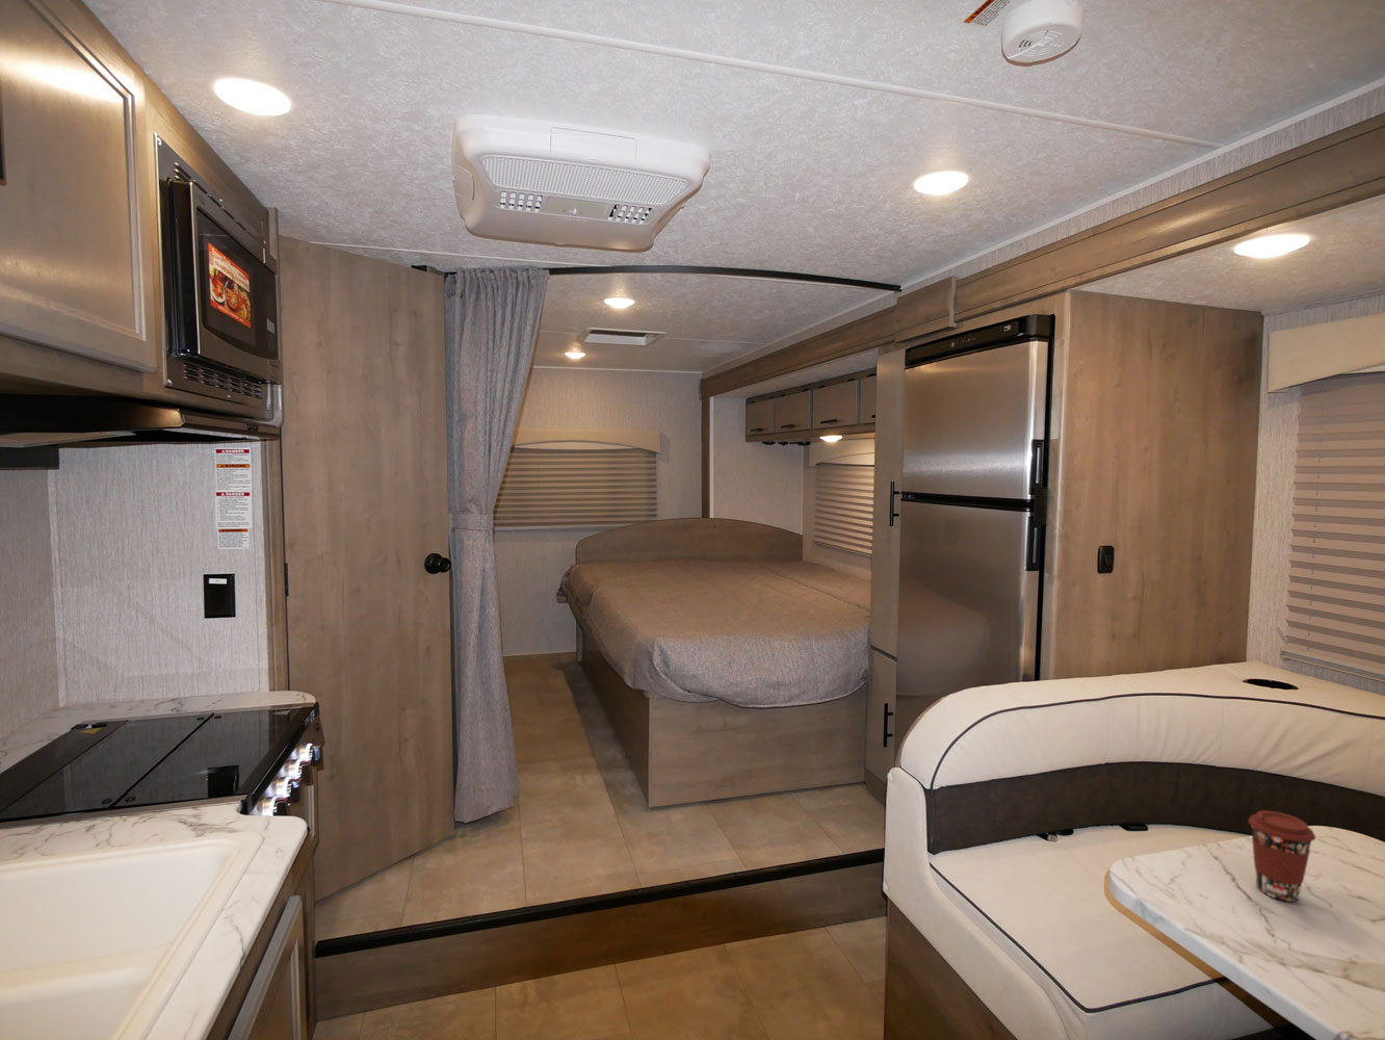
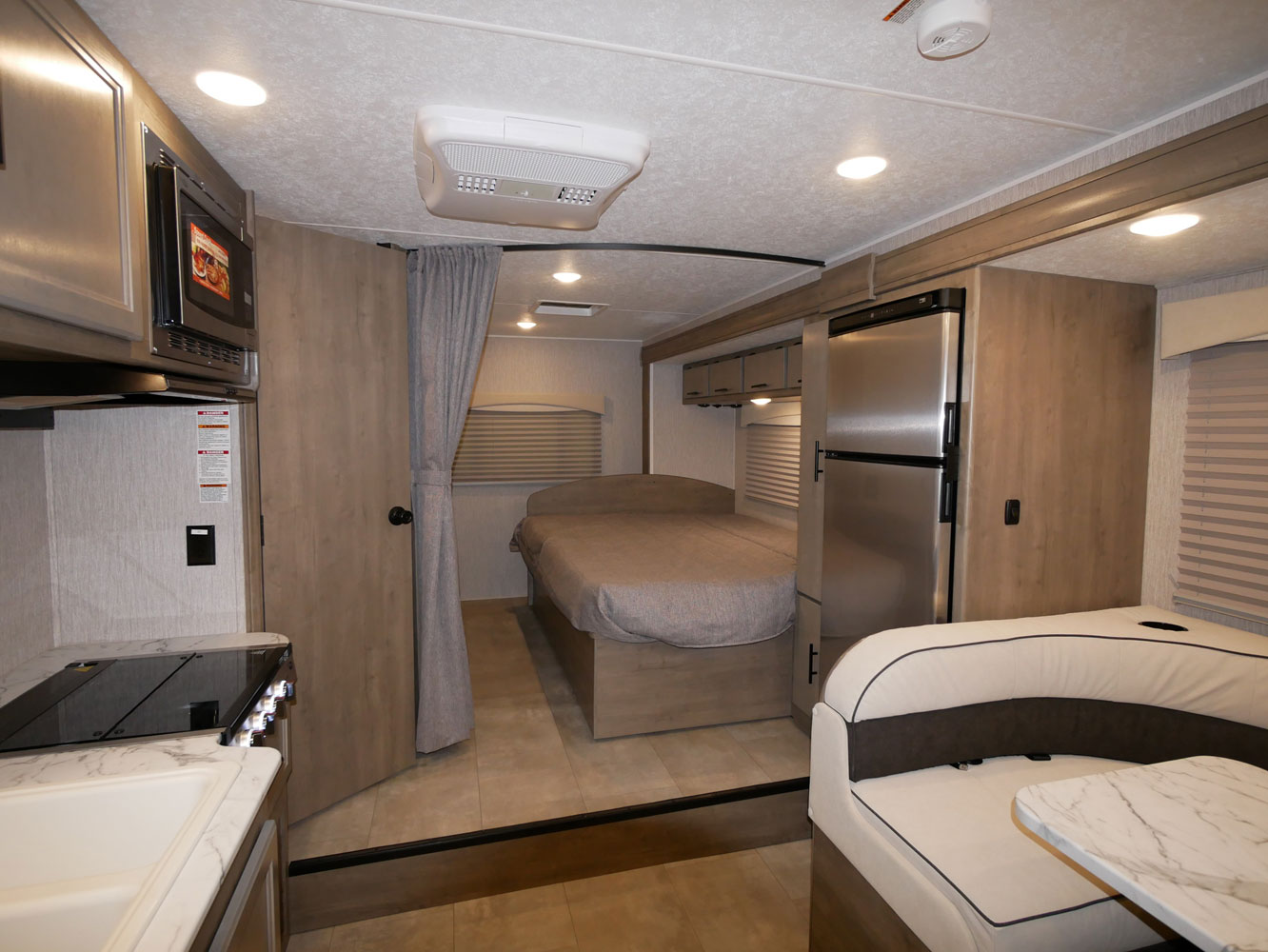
- coffee cup [1246,811,1316,902]
